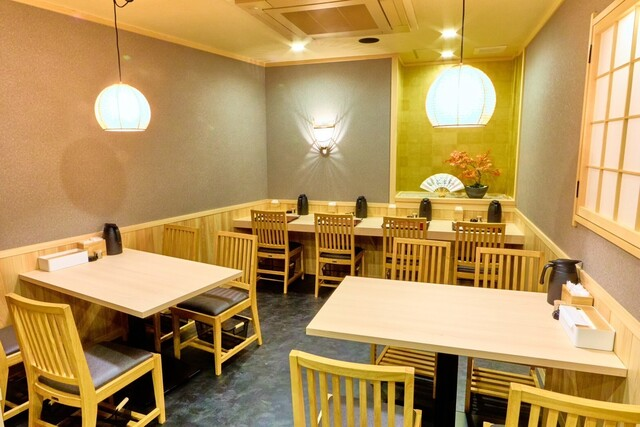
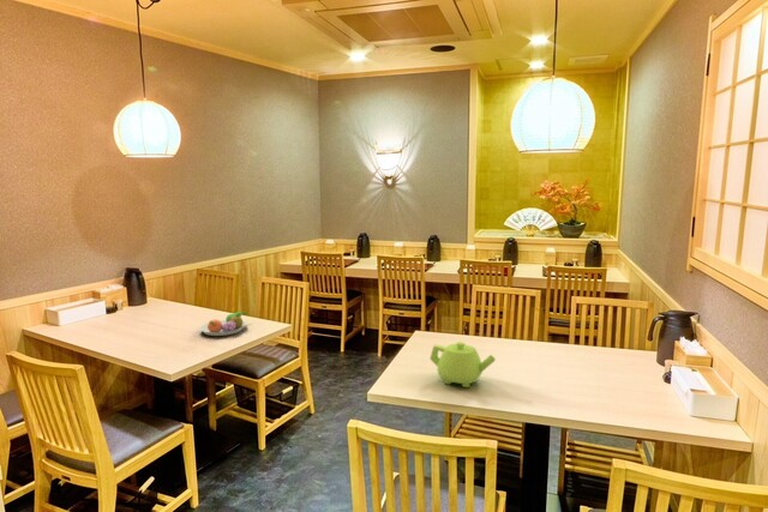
+ teapot [428,341,497,388]
+ fruit bowl [198,311,247,337]
